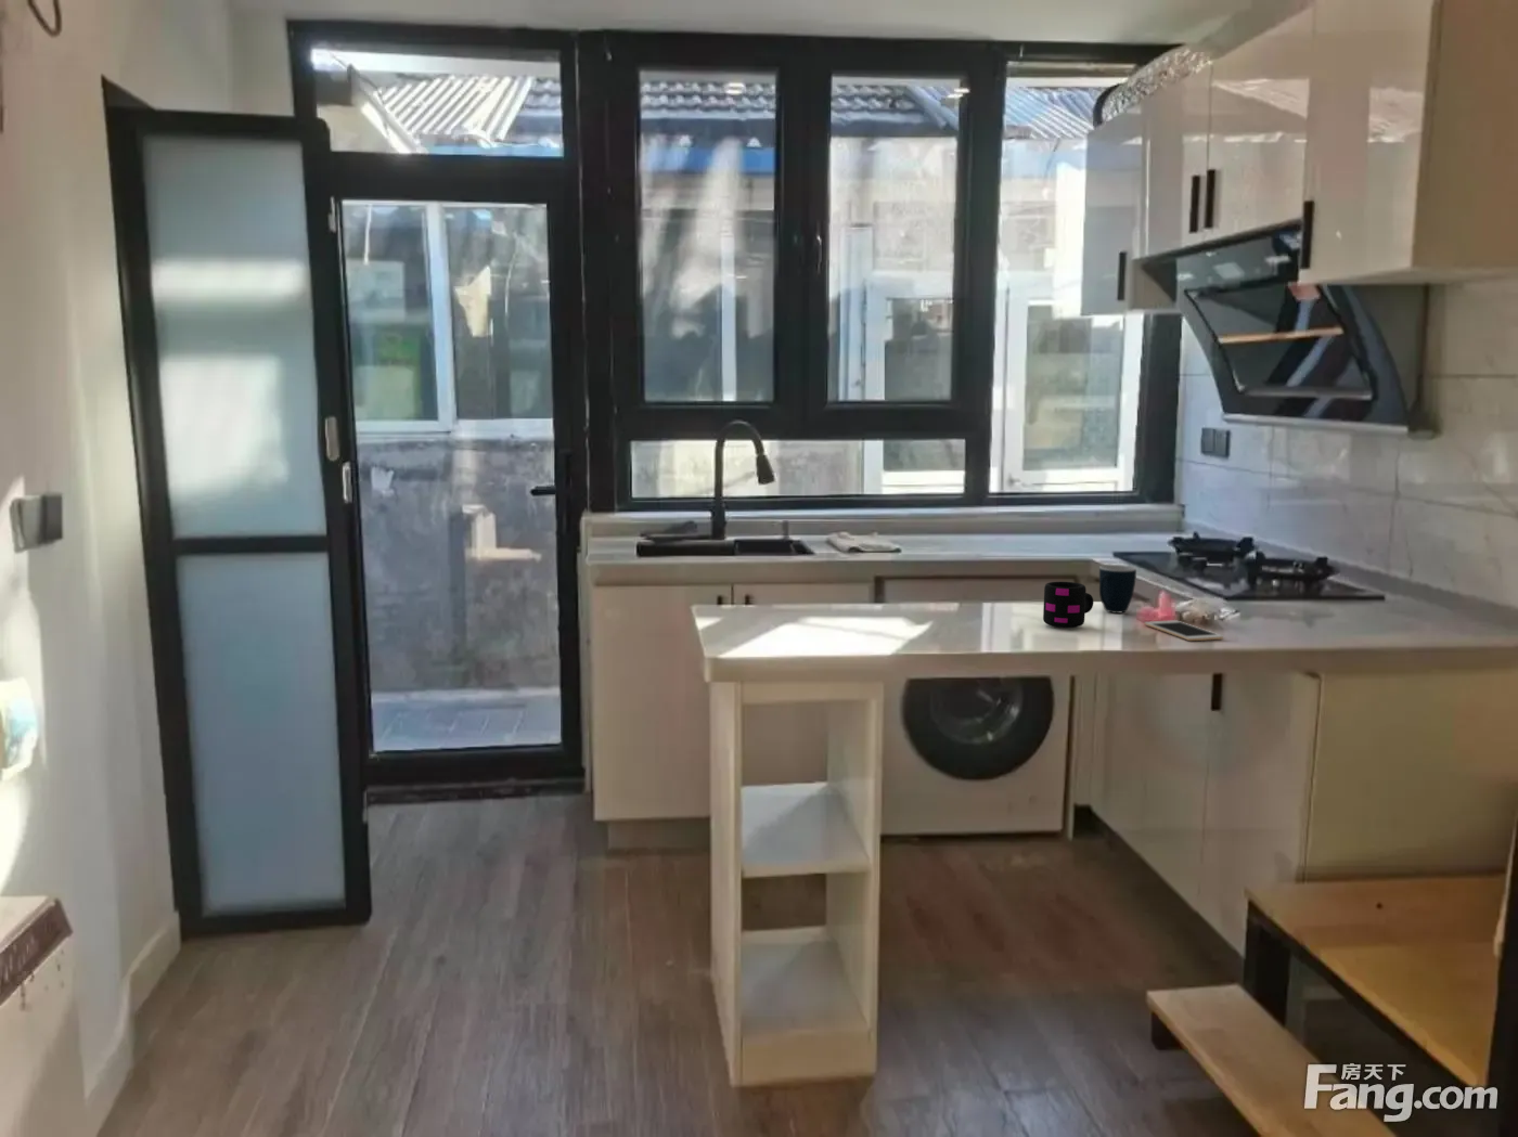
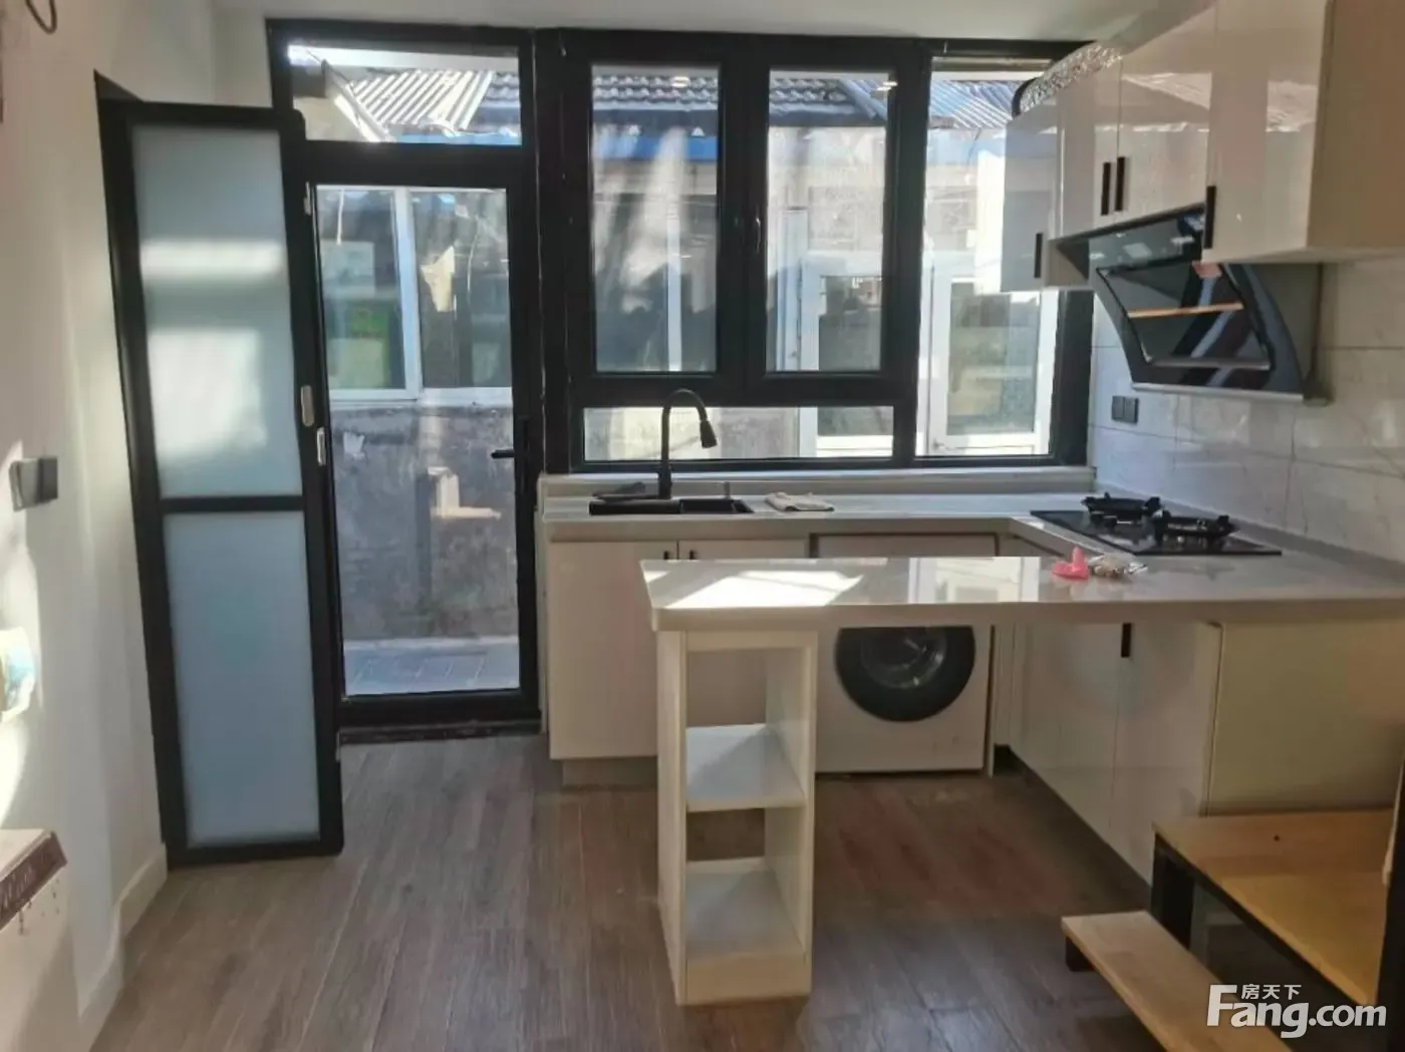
- cell phone [1143,619,1224,641]
- mug [1041,580,1094,628]
- mug [1099,564,1137,615]
